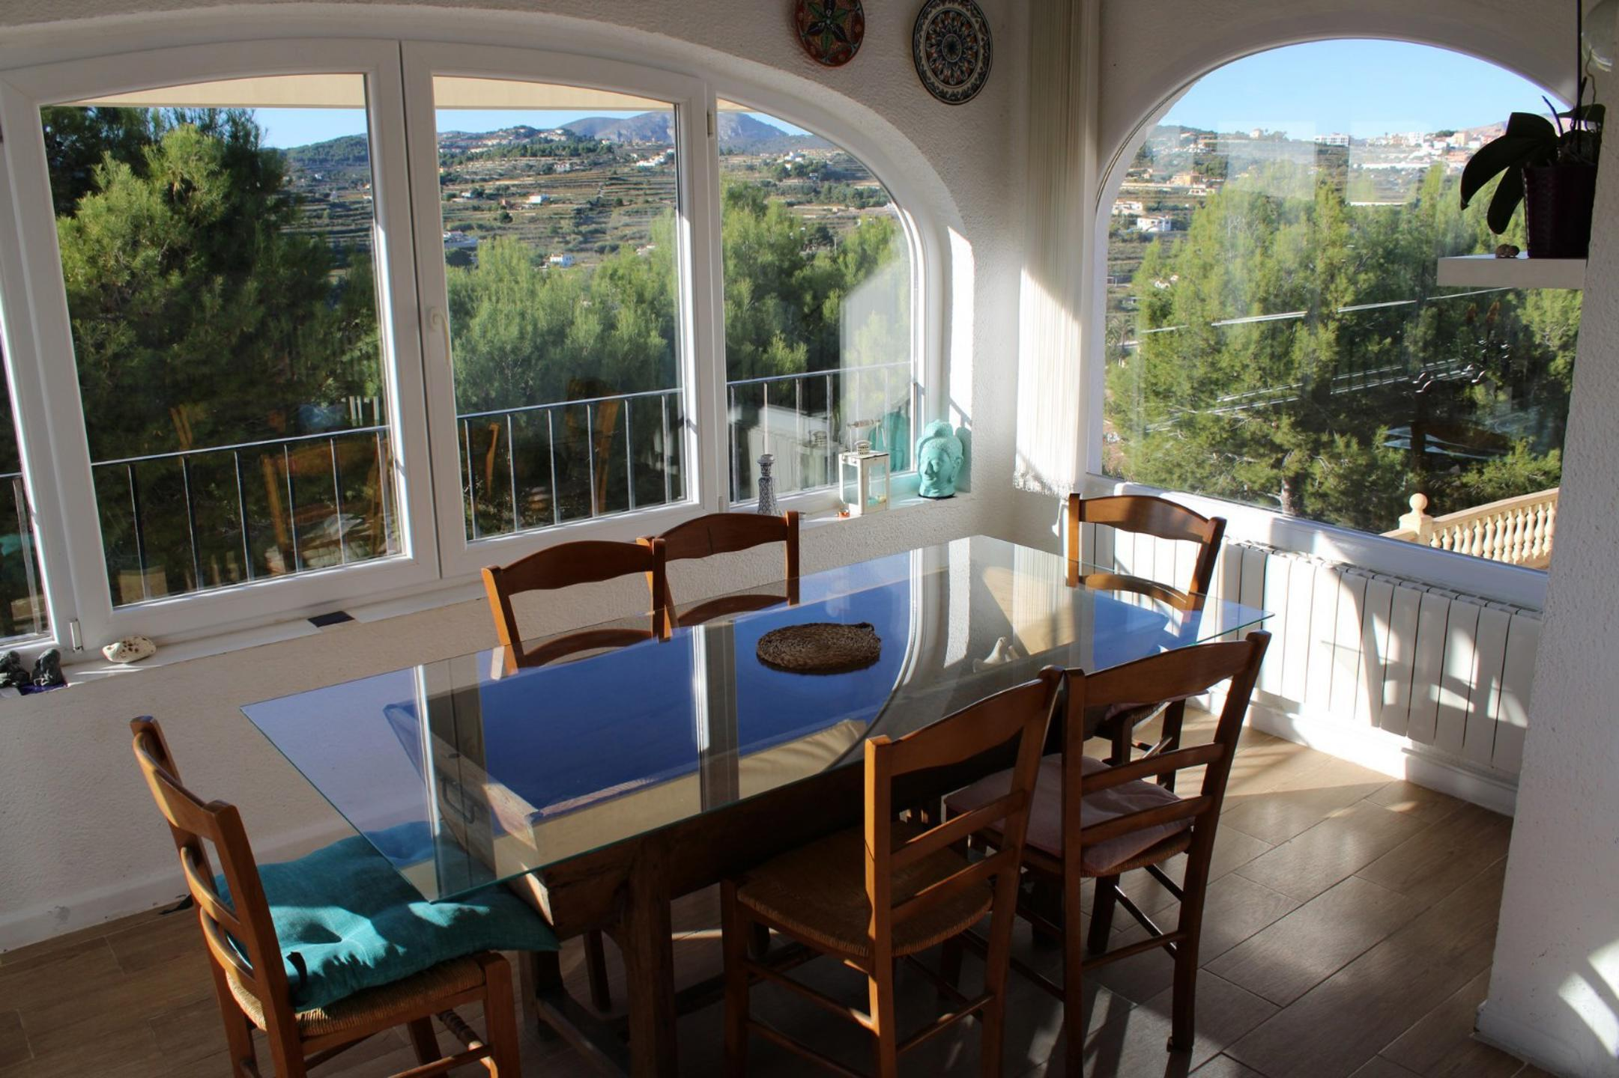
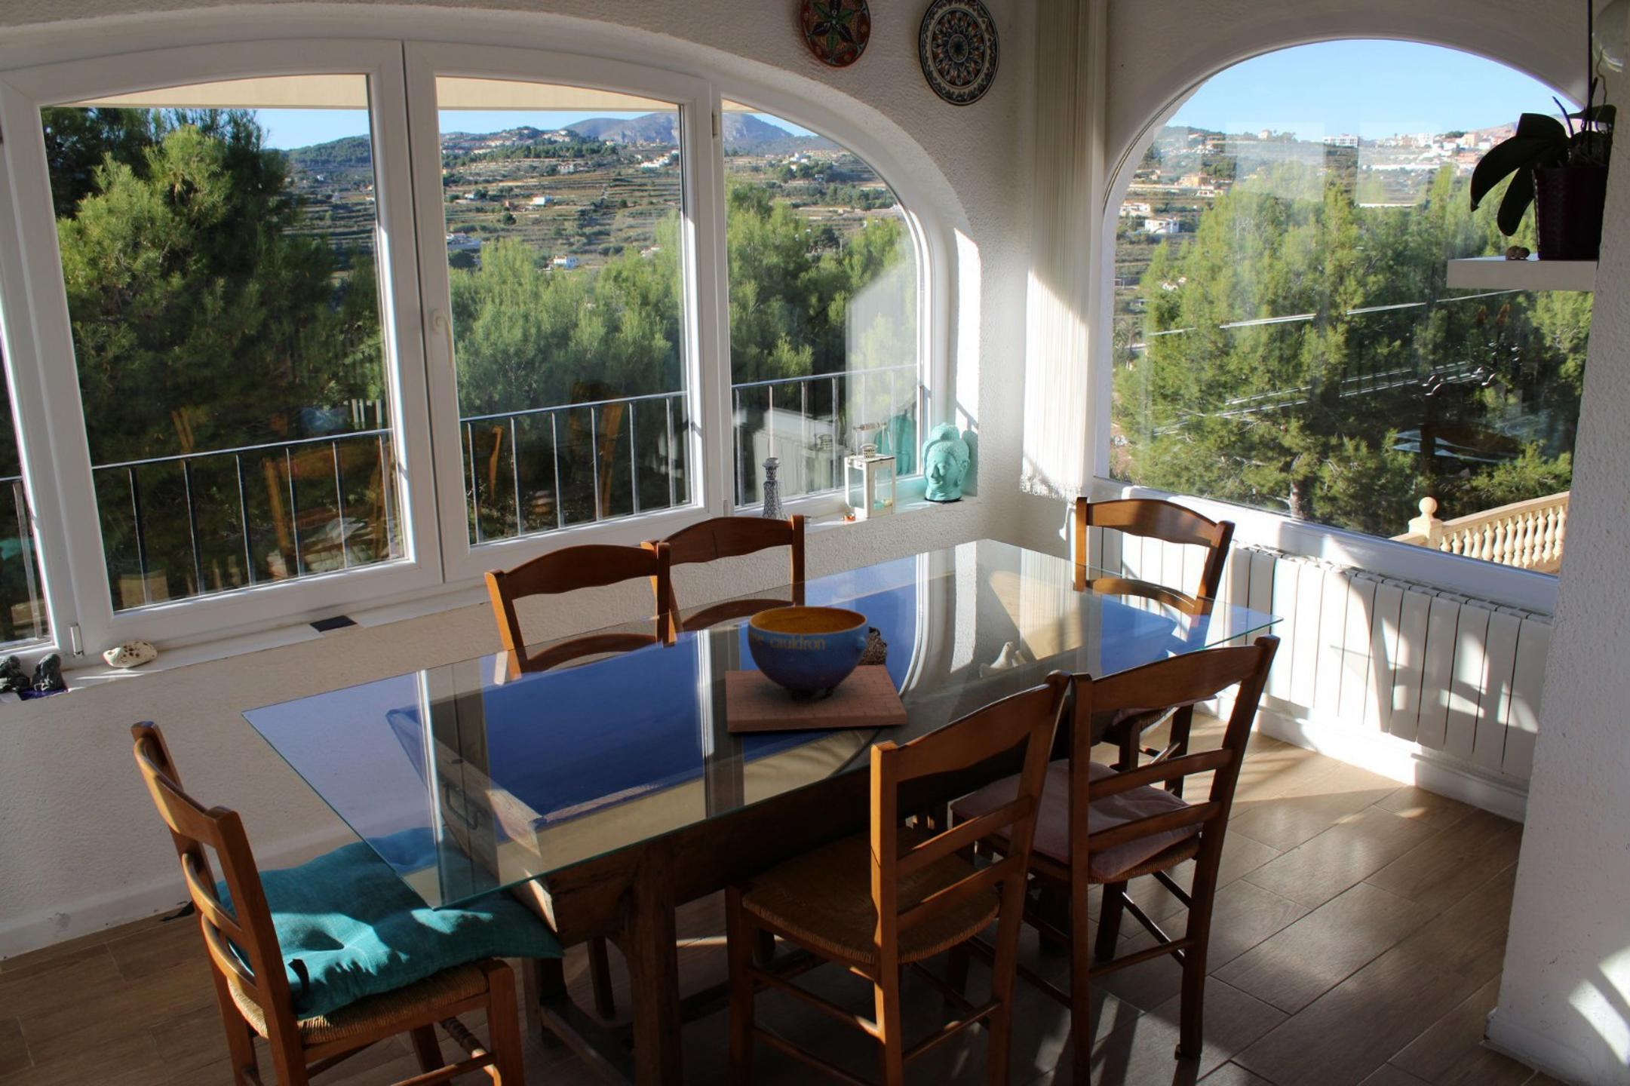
+ decorative bowl [725,606,908,733]
